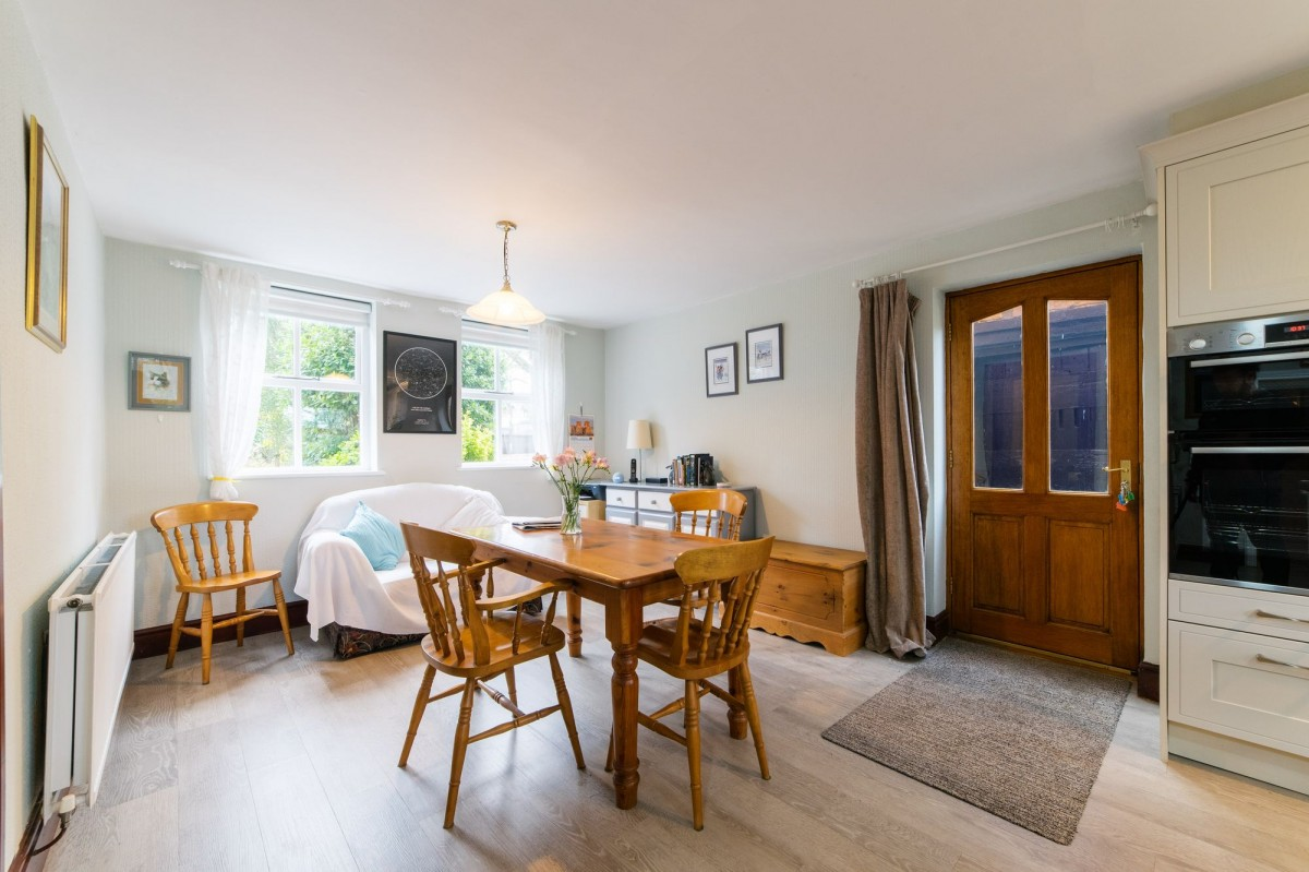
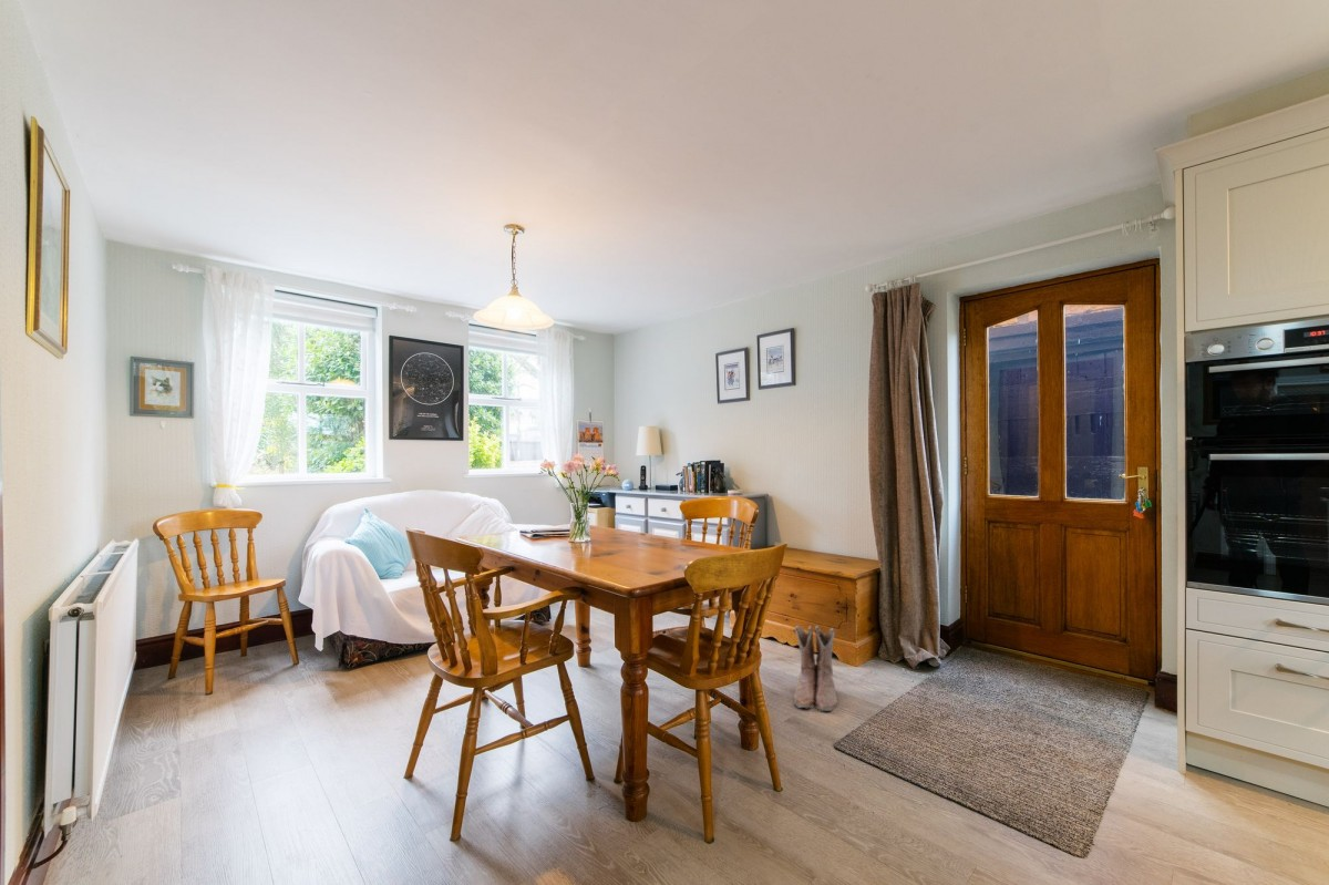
+ boots [793,625,838,712]
